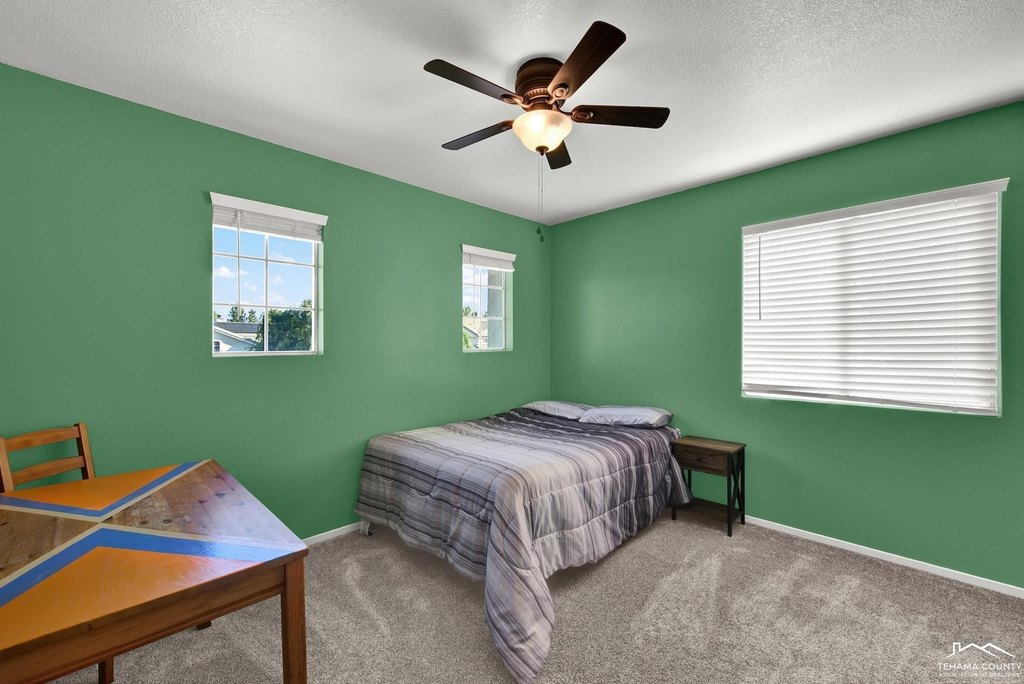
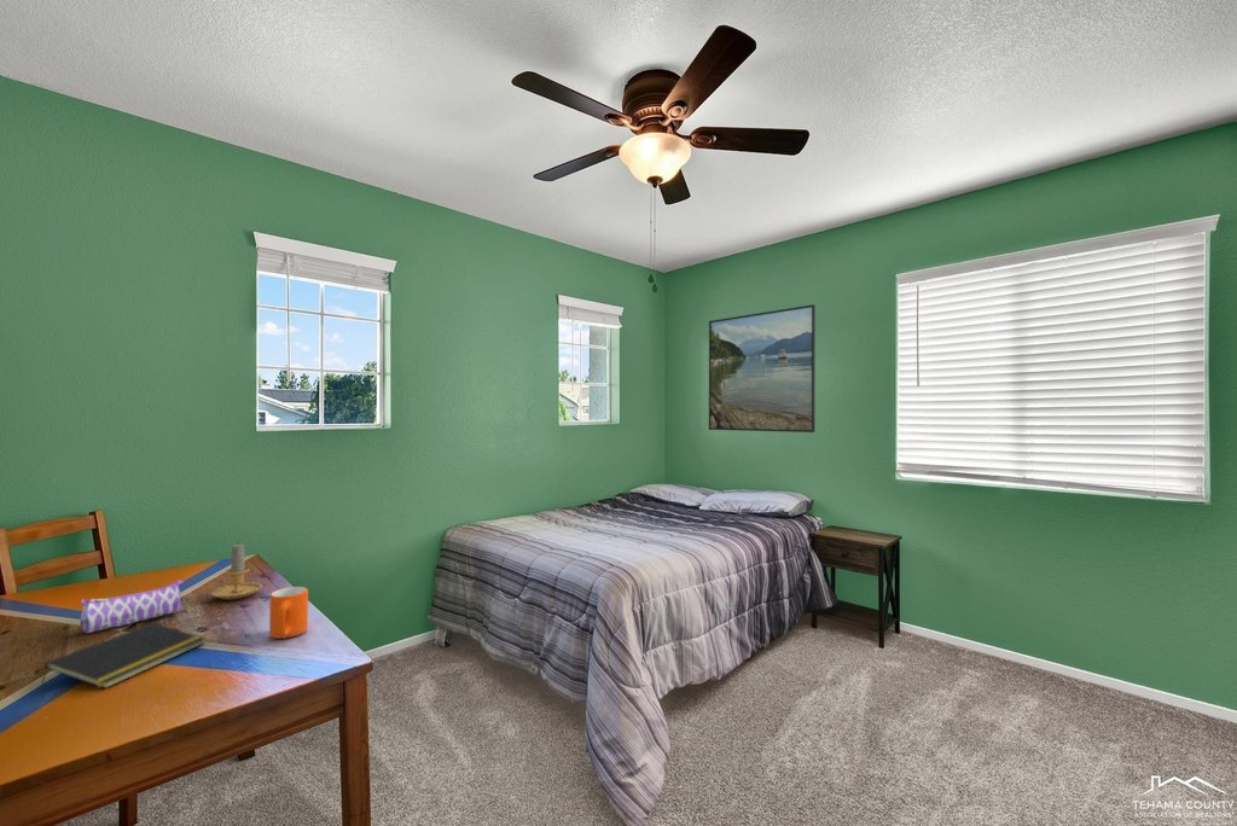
+ pencil case [79,580,185,634]
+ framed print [708,303,817,434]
+ mug [268,586,309,640]
+ candle [210,543,263,601]
+ notepad [40,621,205,690]
